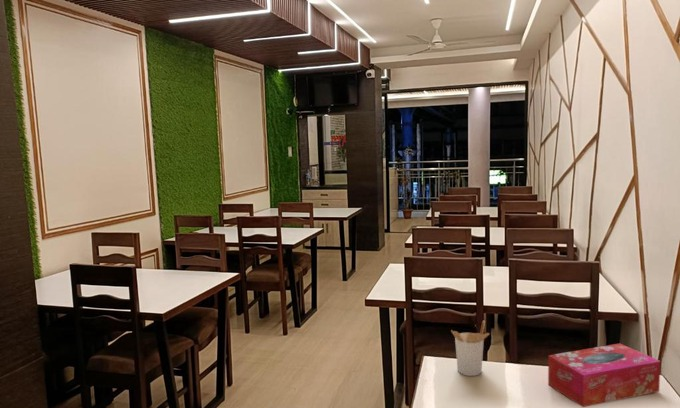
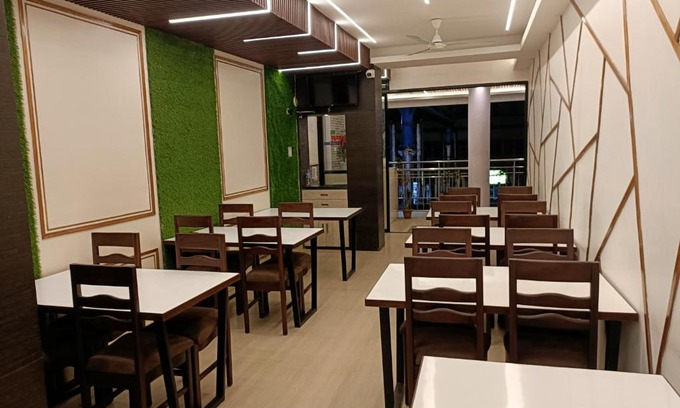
- tissue box [547,343,661,408]
- utensil holder [450,320,490,377]
